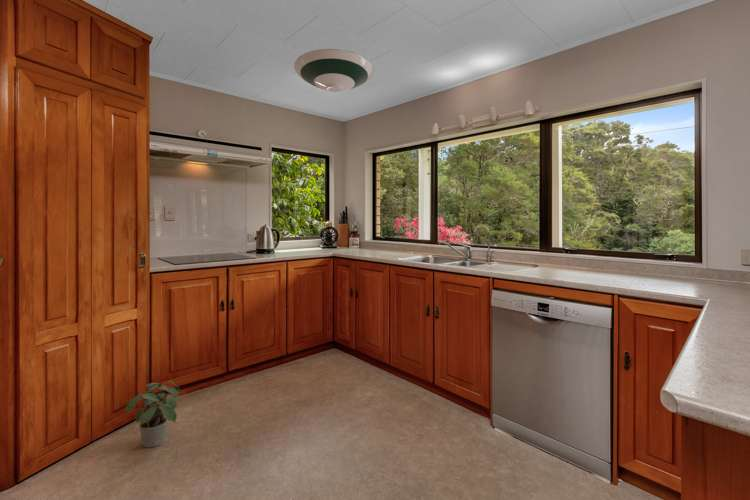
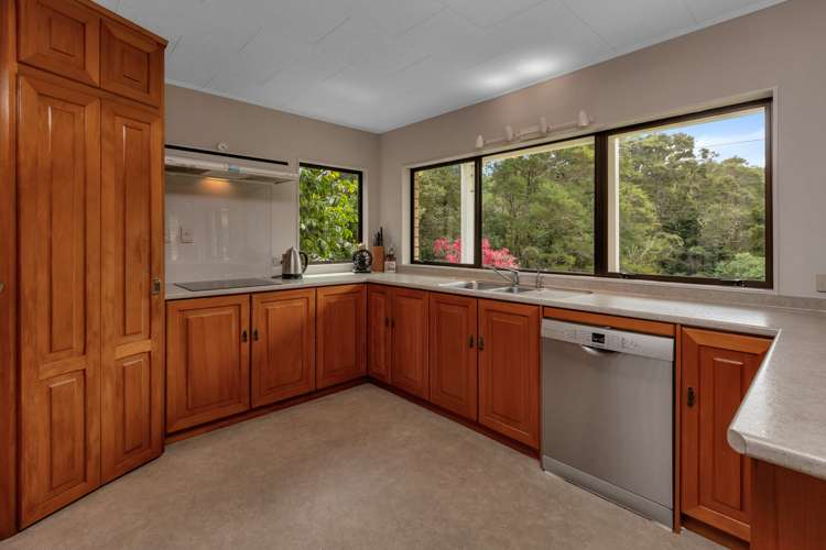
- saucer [293,48,375,93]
- potted plant [124,380,181,448]
